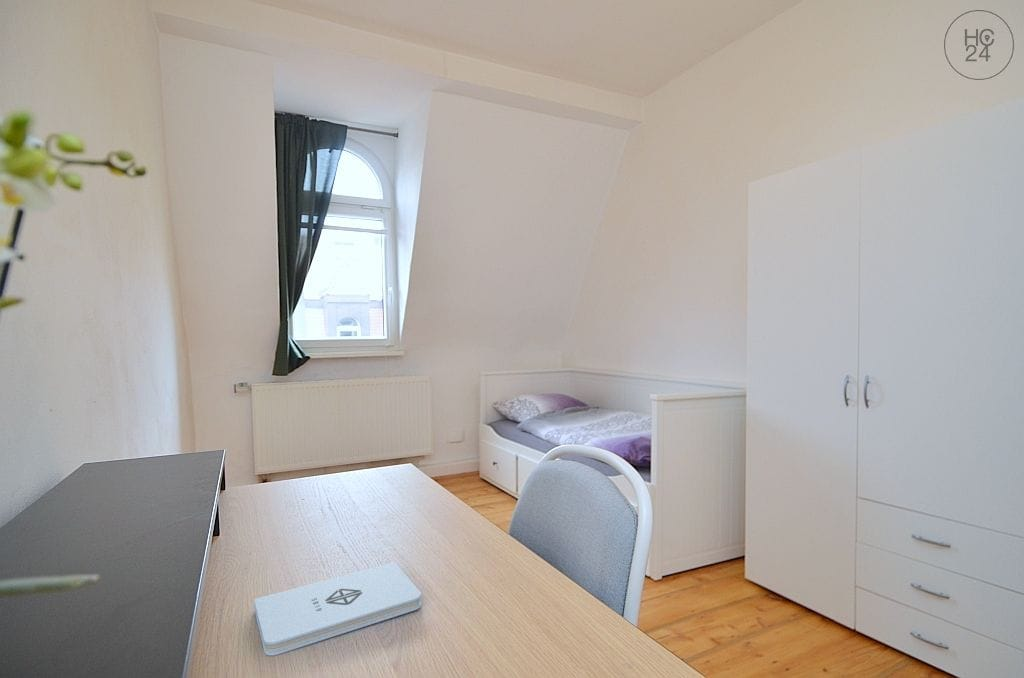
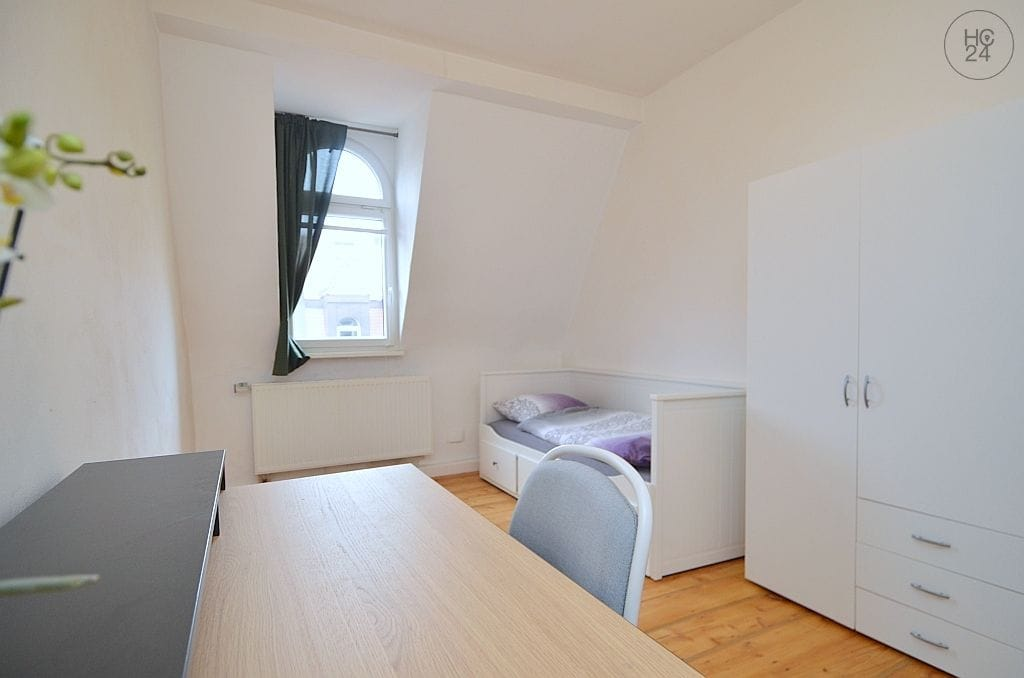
- notepad [253,561,422,656]
